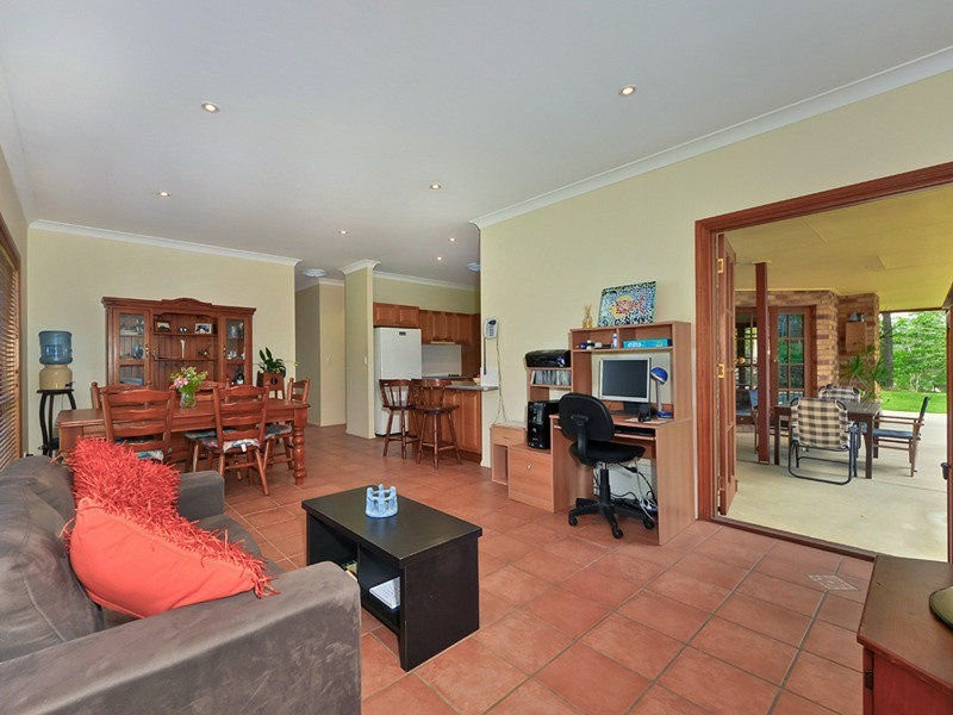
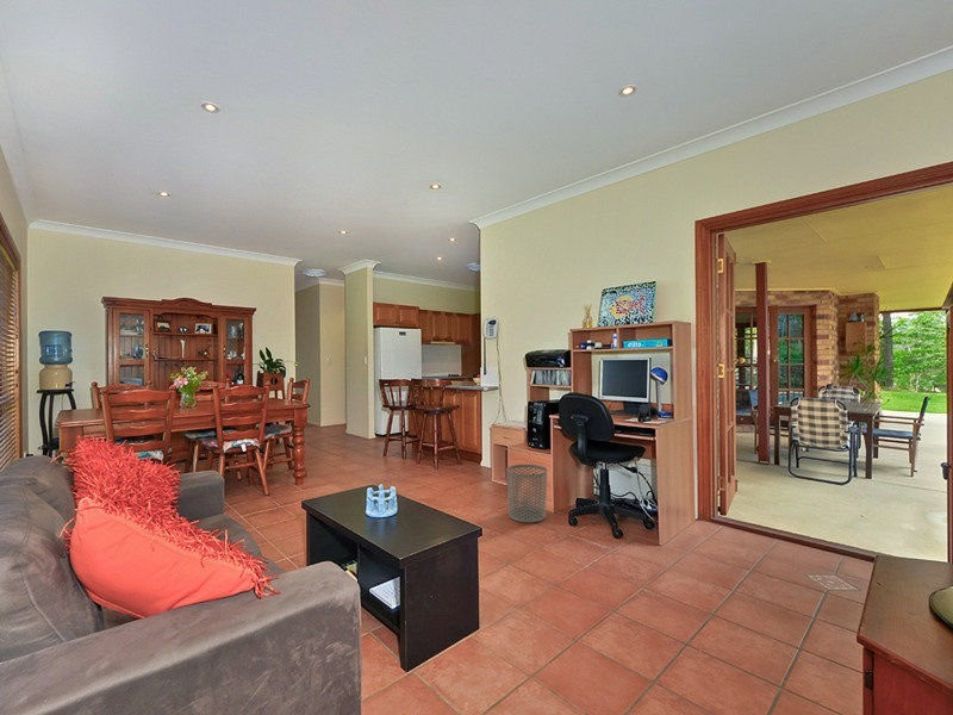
+ waste bin [505,464,548,523]
